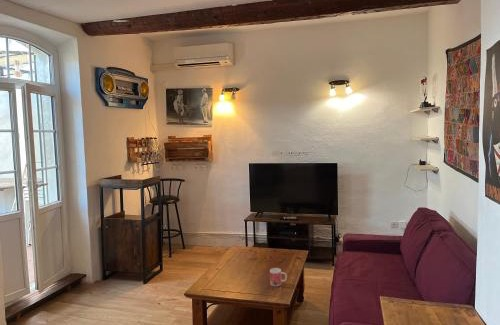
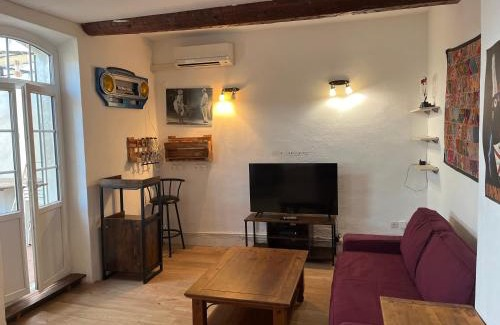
- mug [269,267,288,287]
